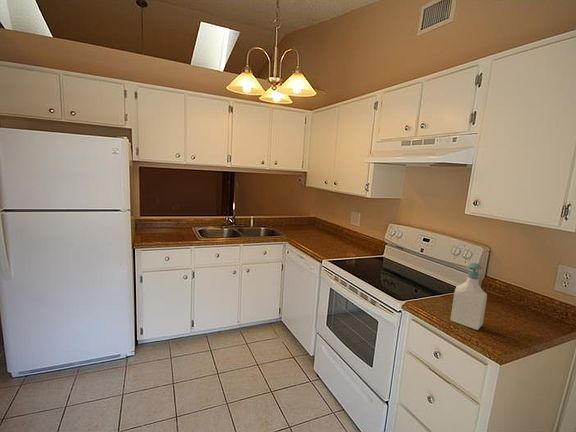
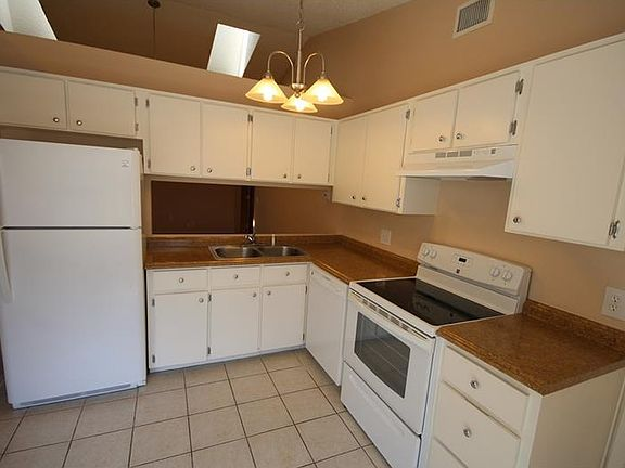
- soap bottle [450,262,488,331]
